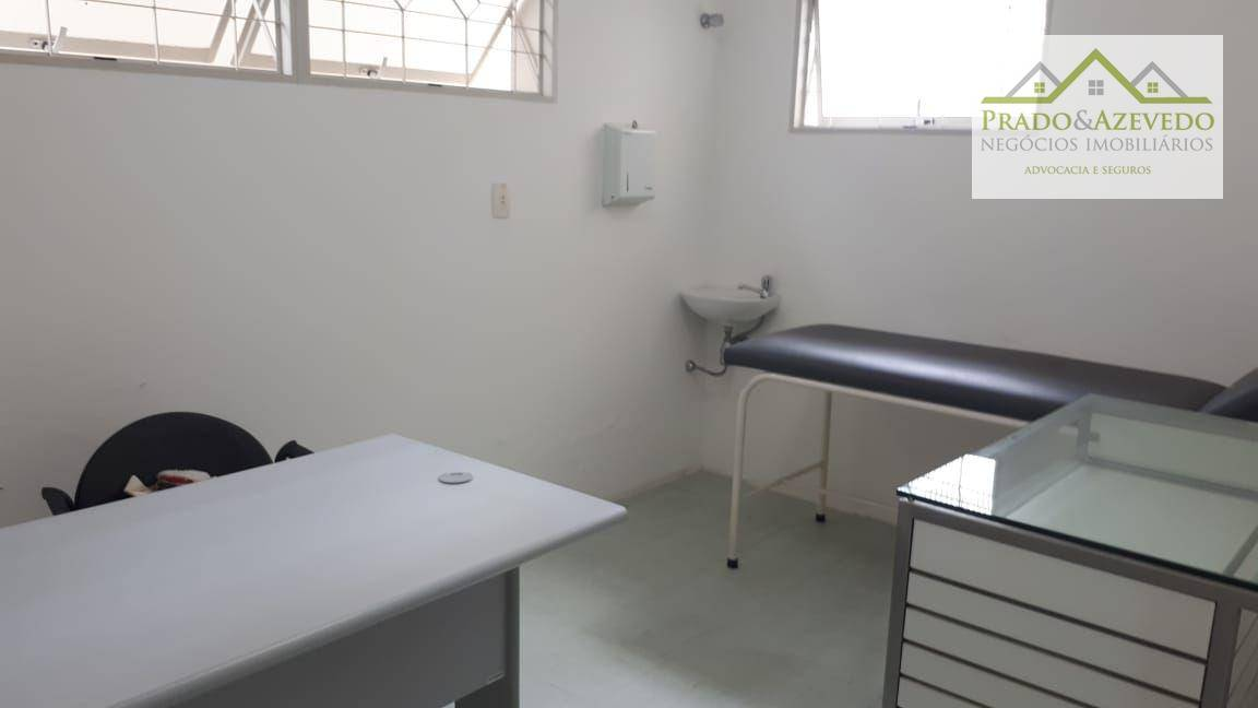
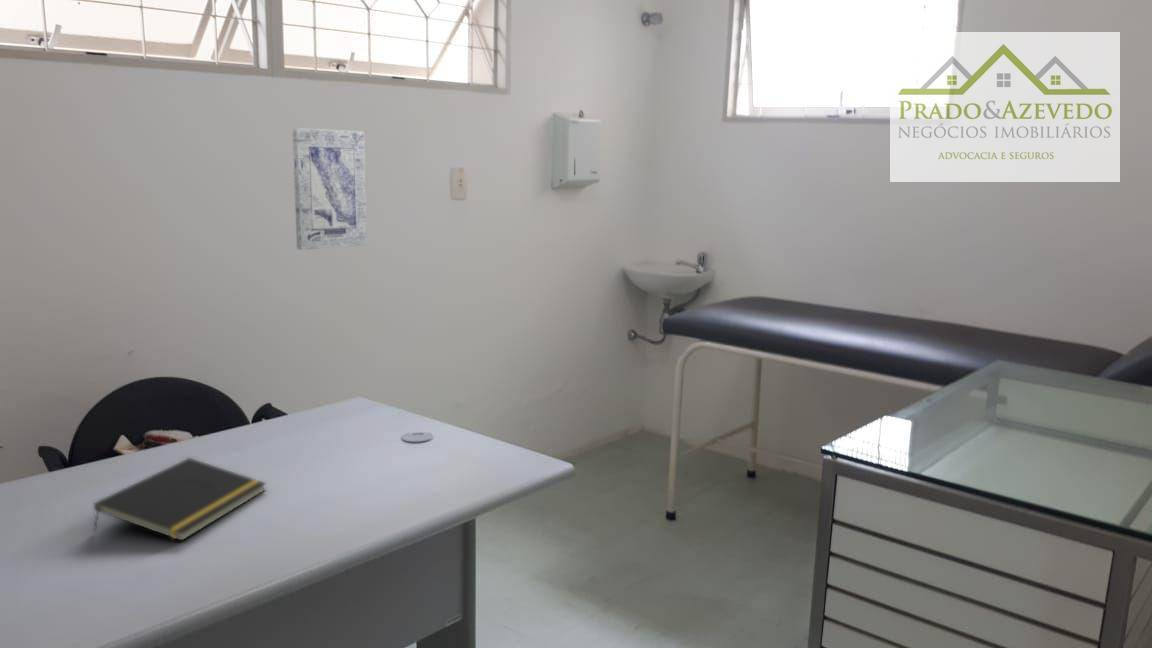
+ wall art [291,127,368,251]
+ notepad [92,457,268,542]
